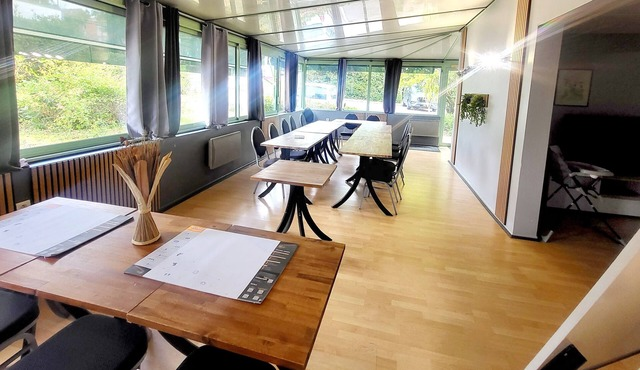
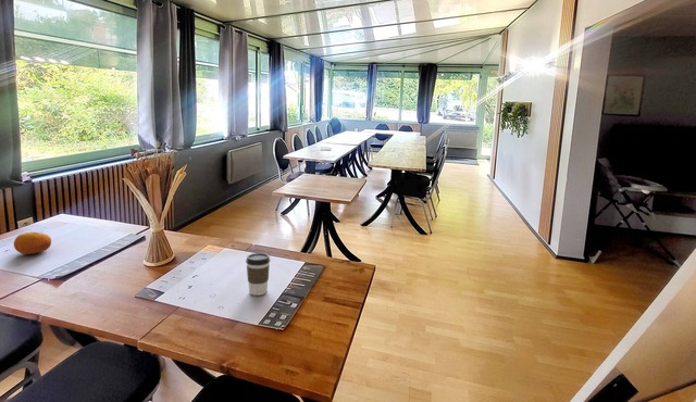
+ coffee cup [245,252,271,297]
+ fruit [13,231,52,255]
